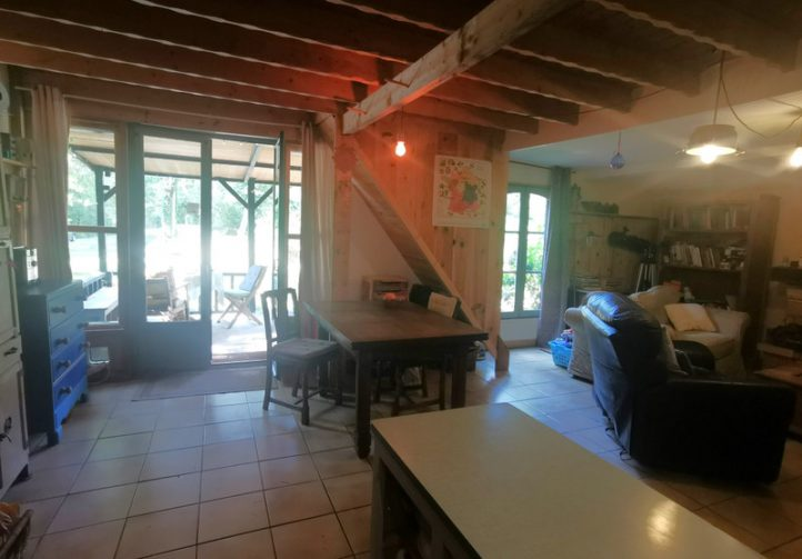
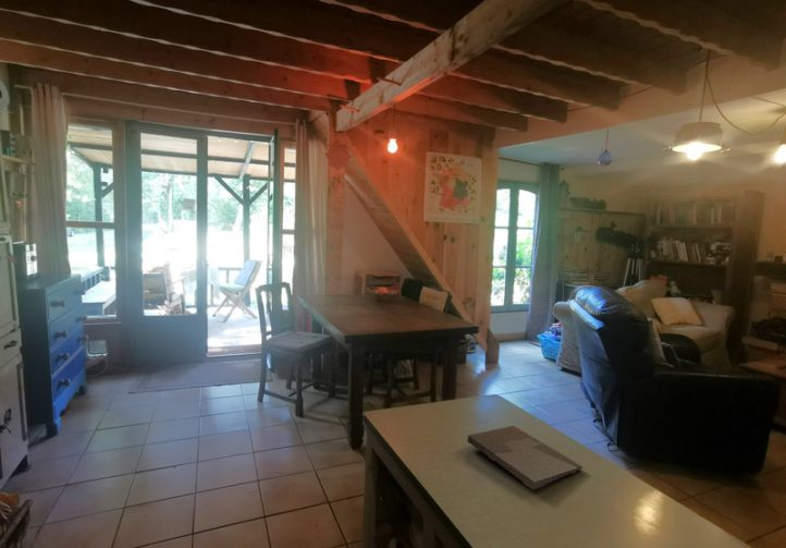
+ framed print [466,425,584,491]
